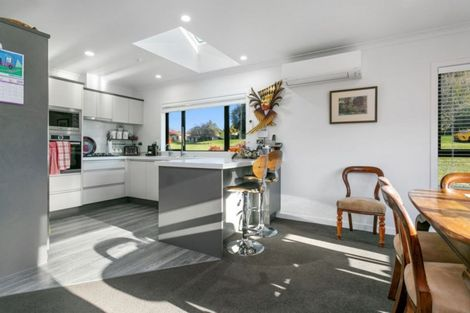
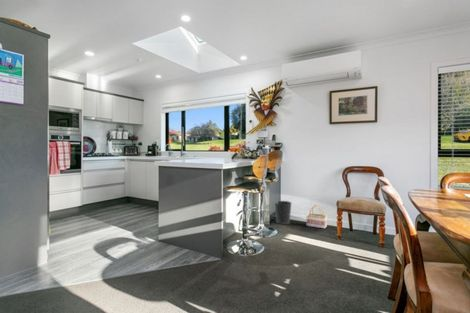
+ basket [305,204,328,230]
+ wastebasket [274,200,293,225]
